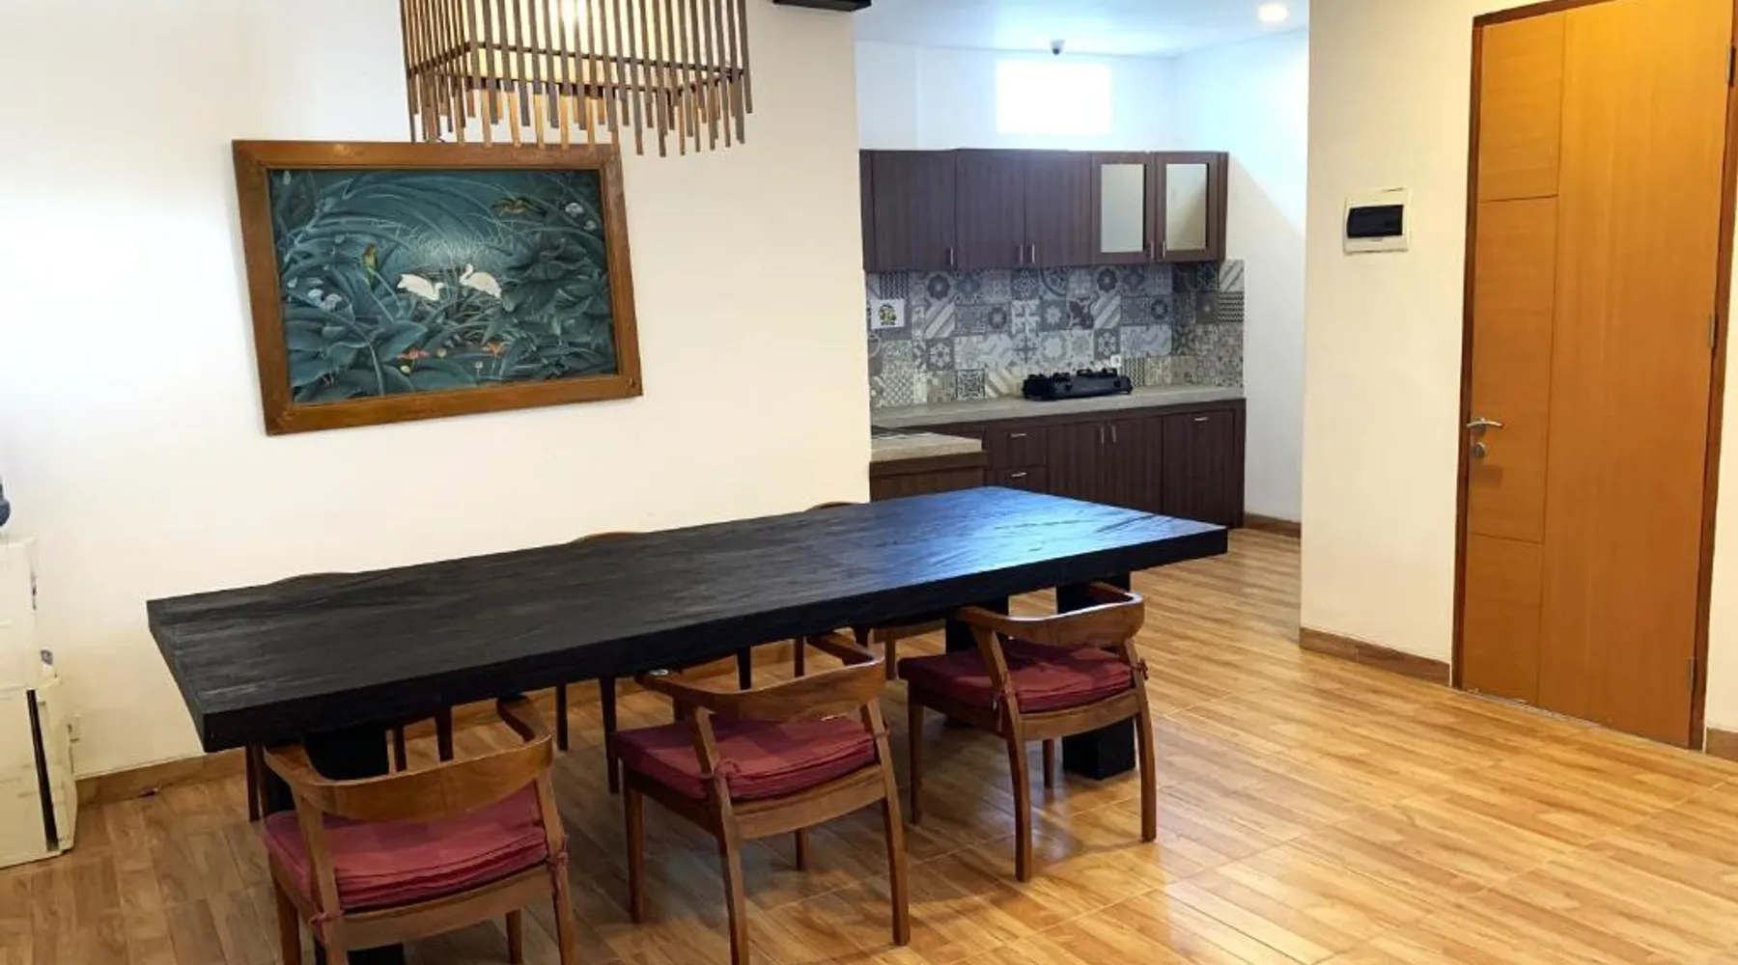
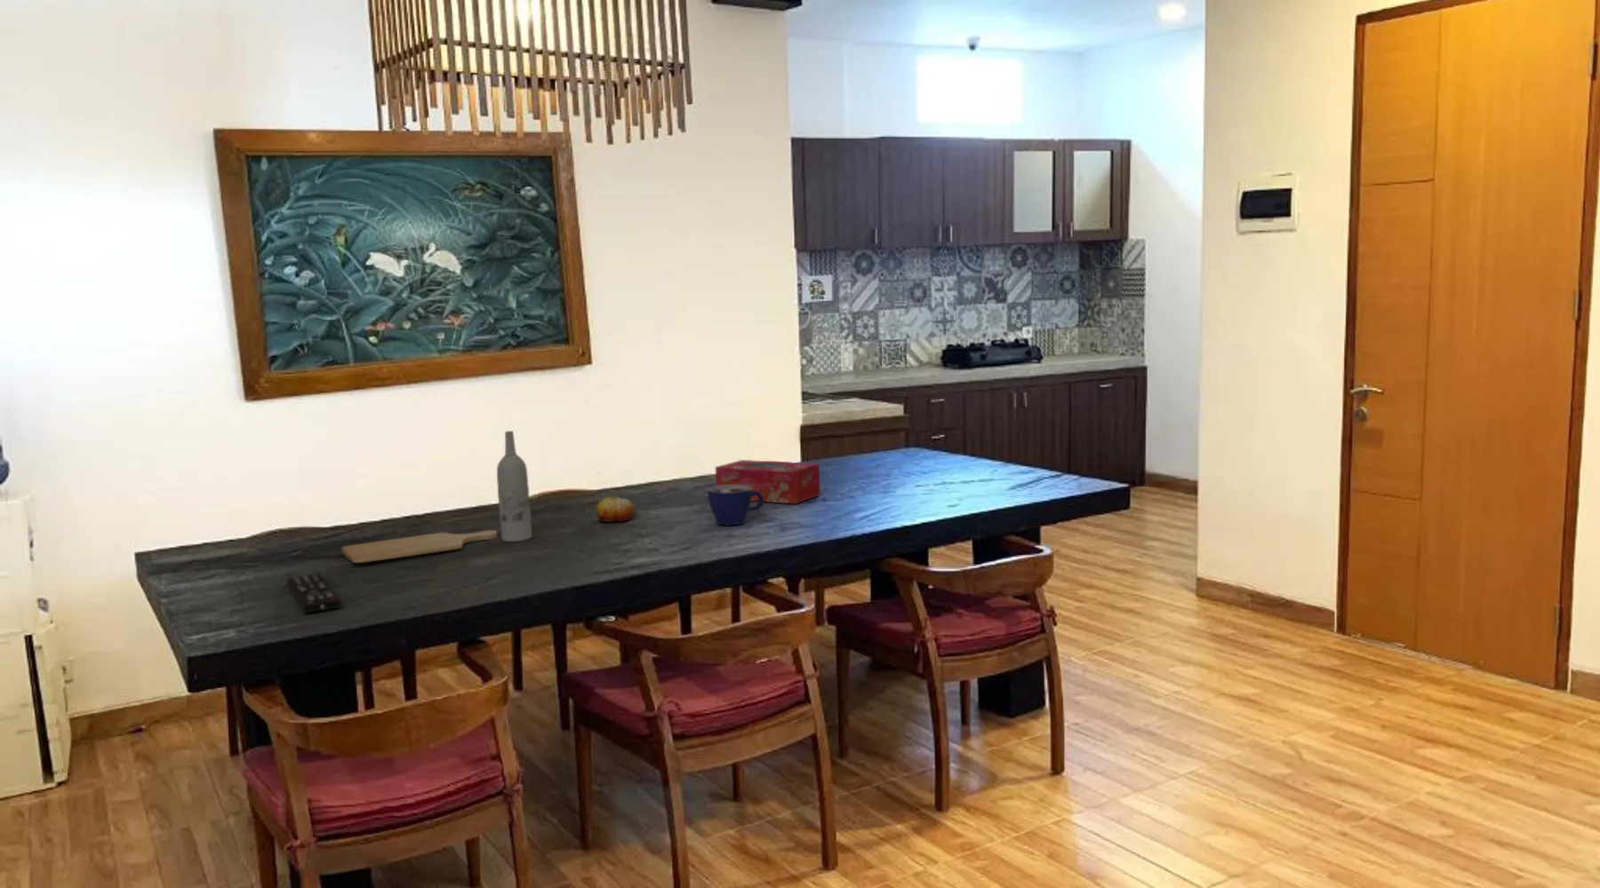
+ fruit [595,496,636,523]
+ wine bottle [496,430,533,542]
+ remote control [287,573,343,614]
+ tissue box [715,459,821,504]
+ chopping board [340,529,498,564]
+ cup [707,484,765,526]
